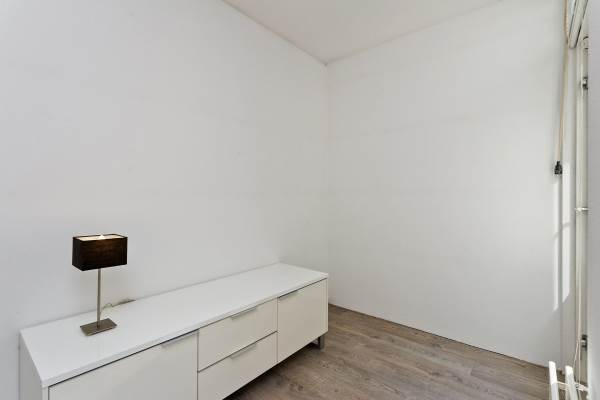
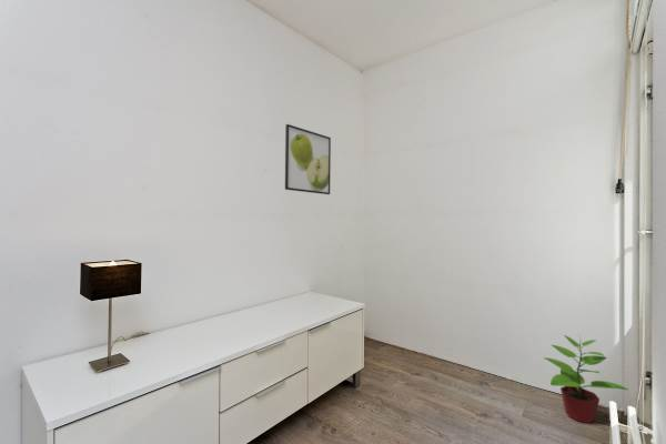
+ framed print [284,123,332,195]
+ potted plant [543,334,629,424]
